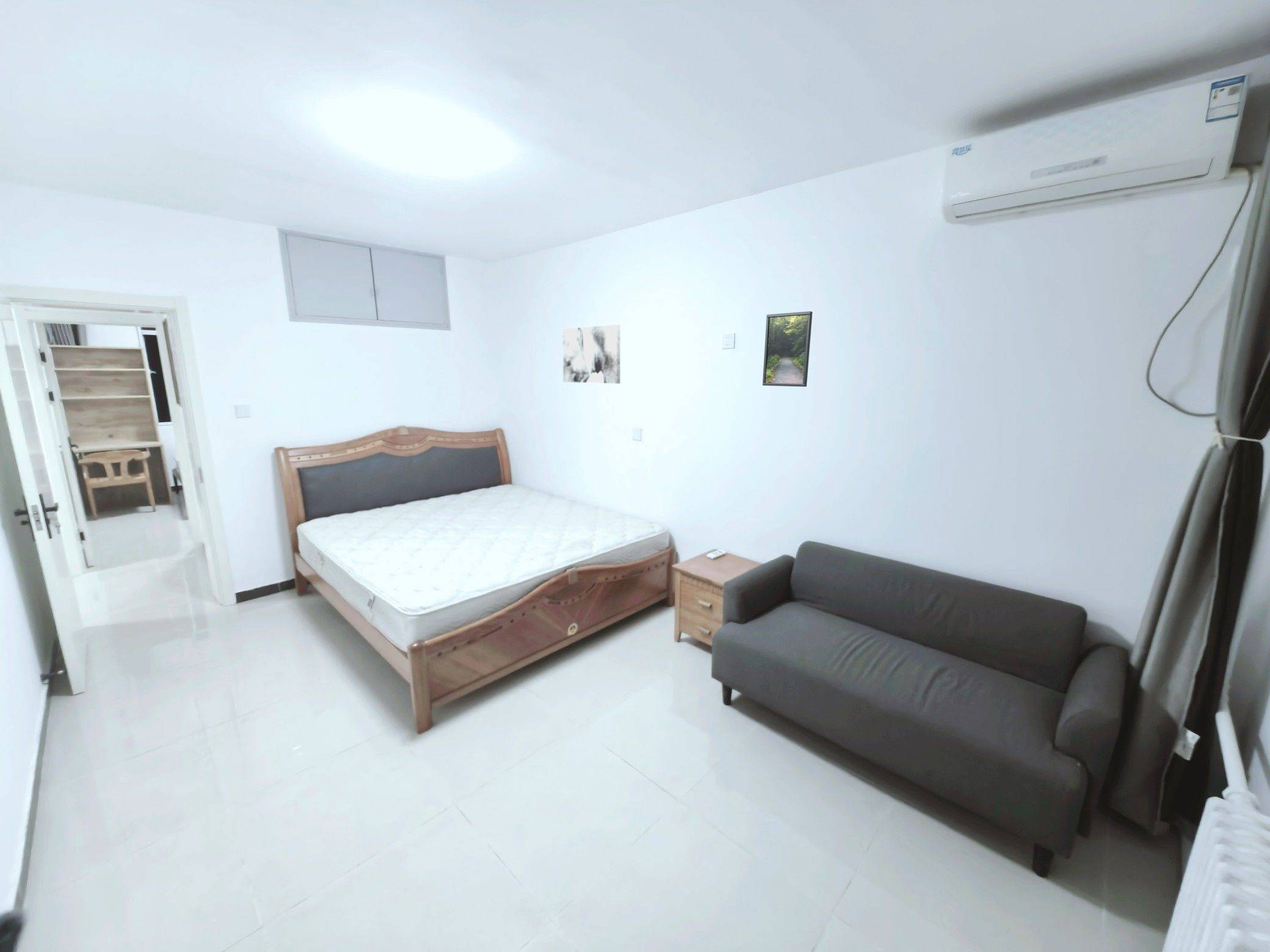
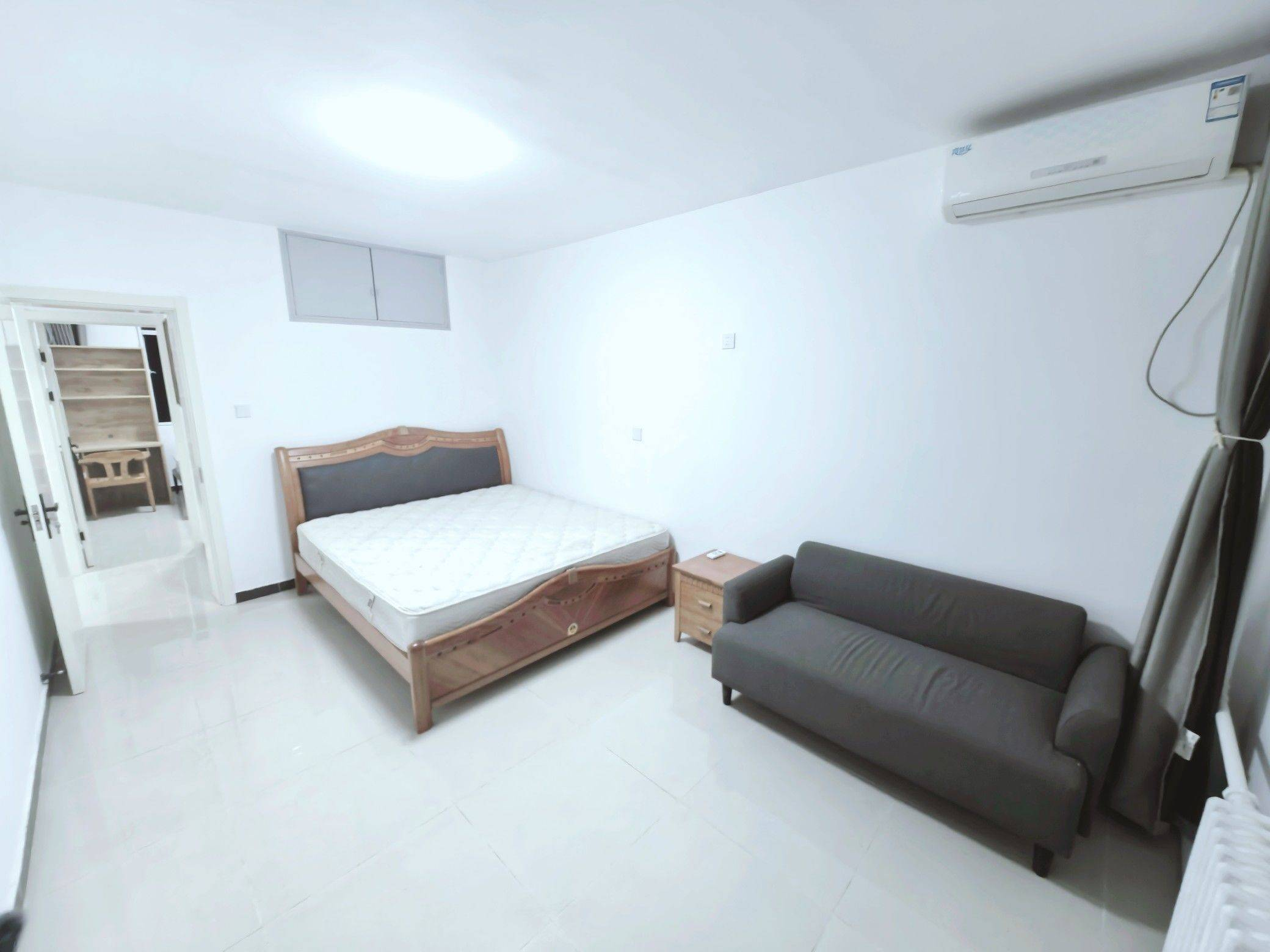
- wall art [562,324,621,384]
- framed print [762,311,813,388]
